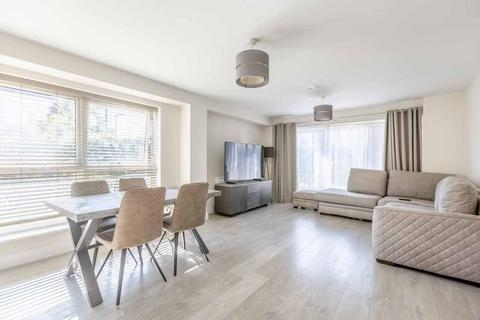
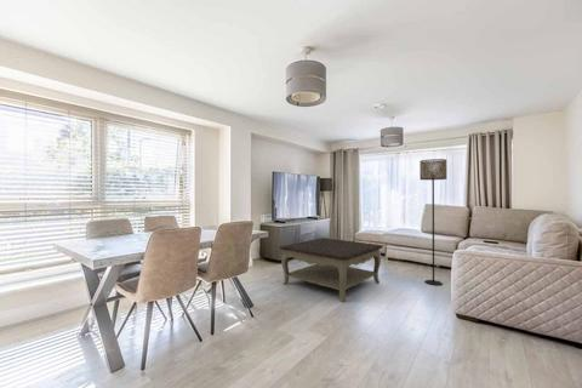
+ coffee table [279,236,384,303]
+ floor lamp [418,158,447,286]
